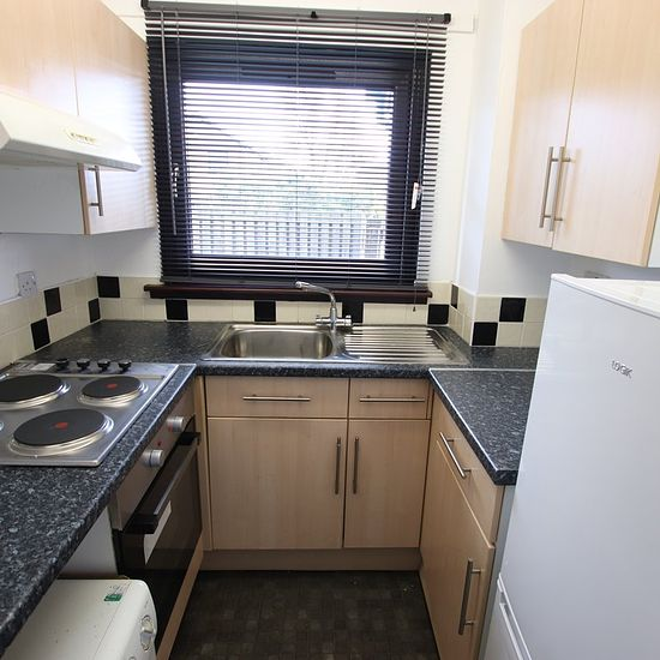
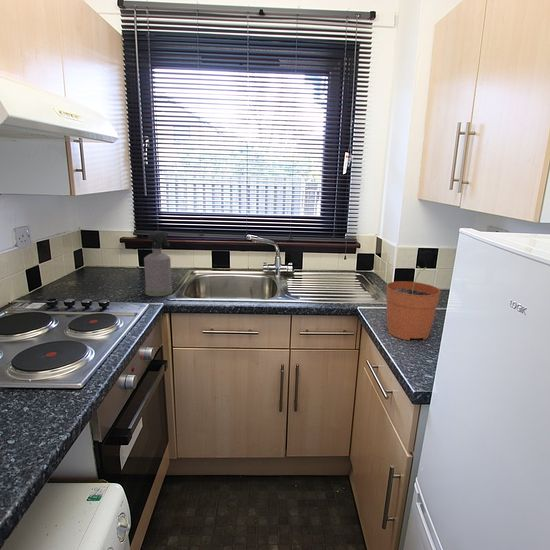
+ plant pot [385,265,442,341]
+ spray bottle [143,230,173,297]
